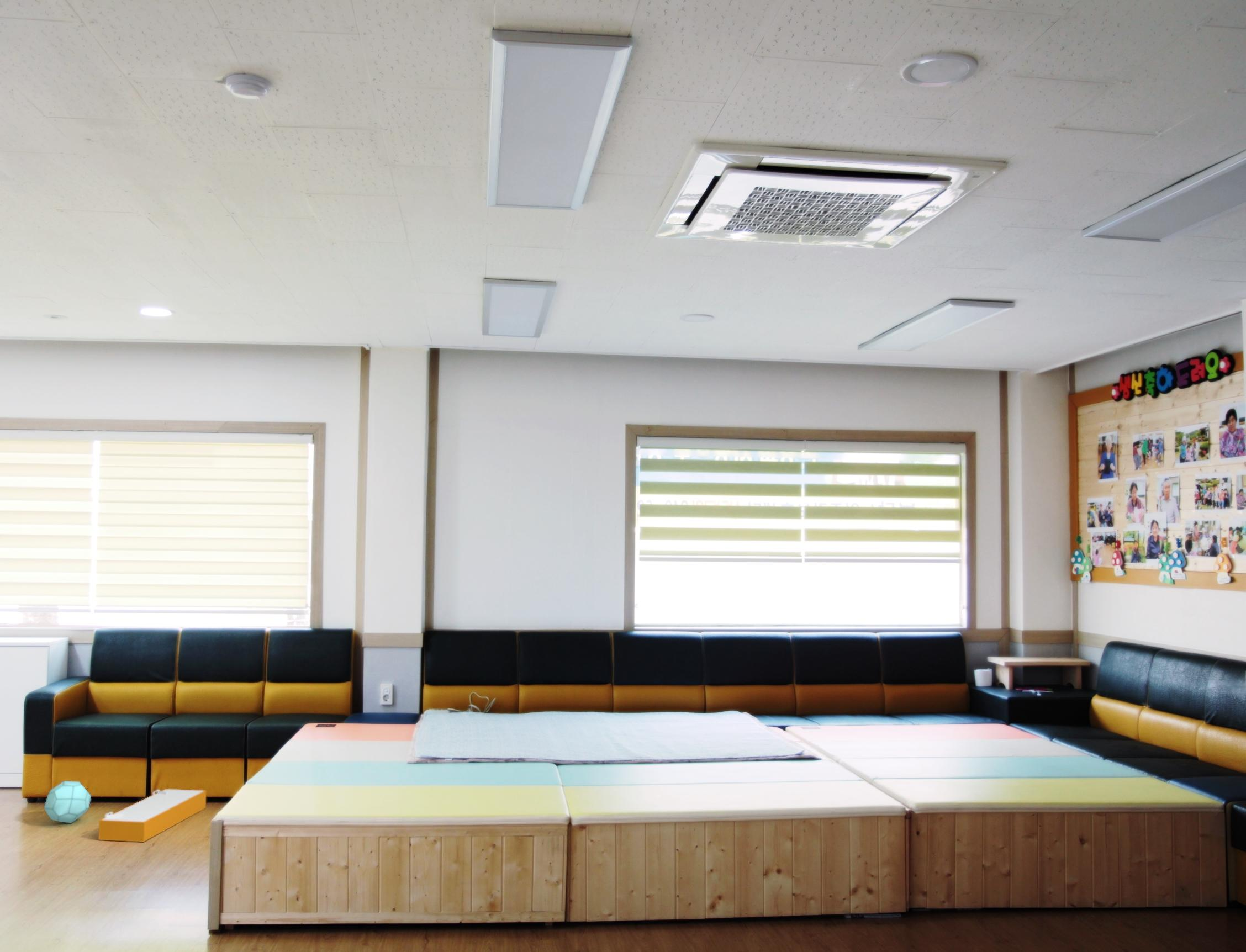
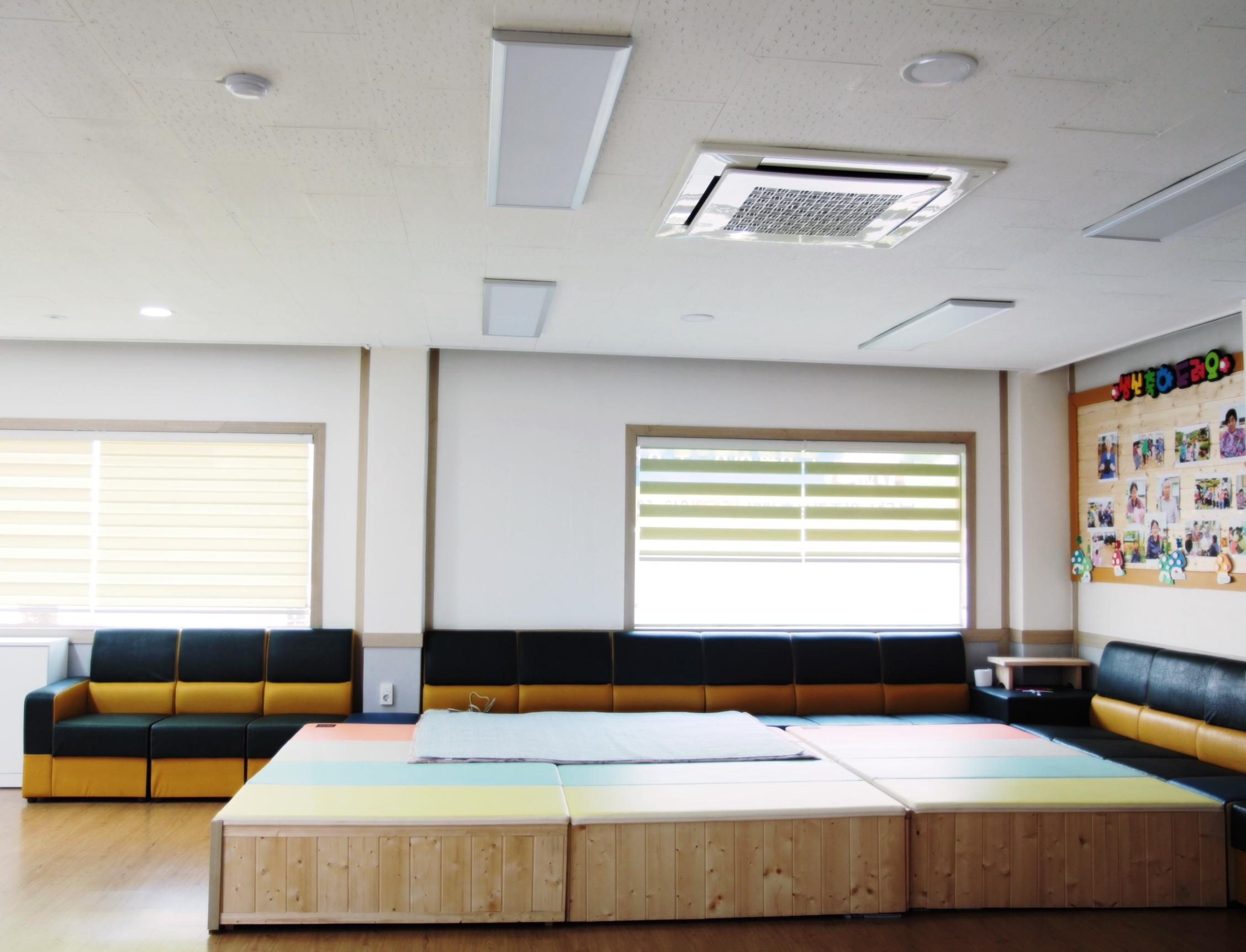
- storage bin [98,789,207,843]
- ball [43,780,92,824]
